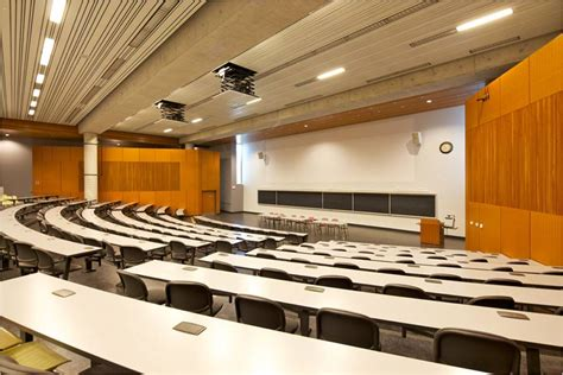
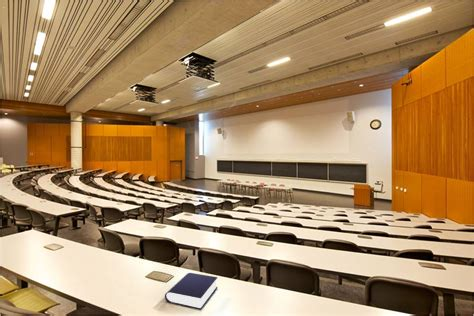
+ book [164,272,218,311]
